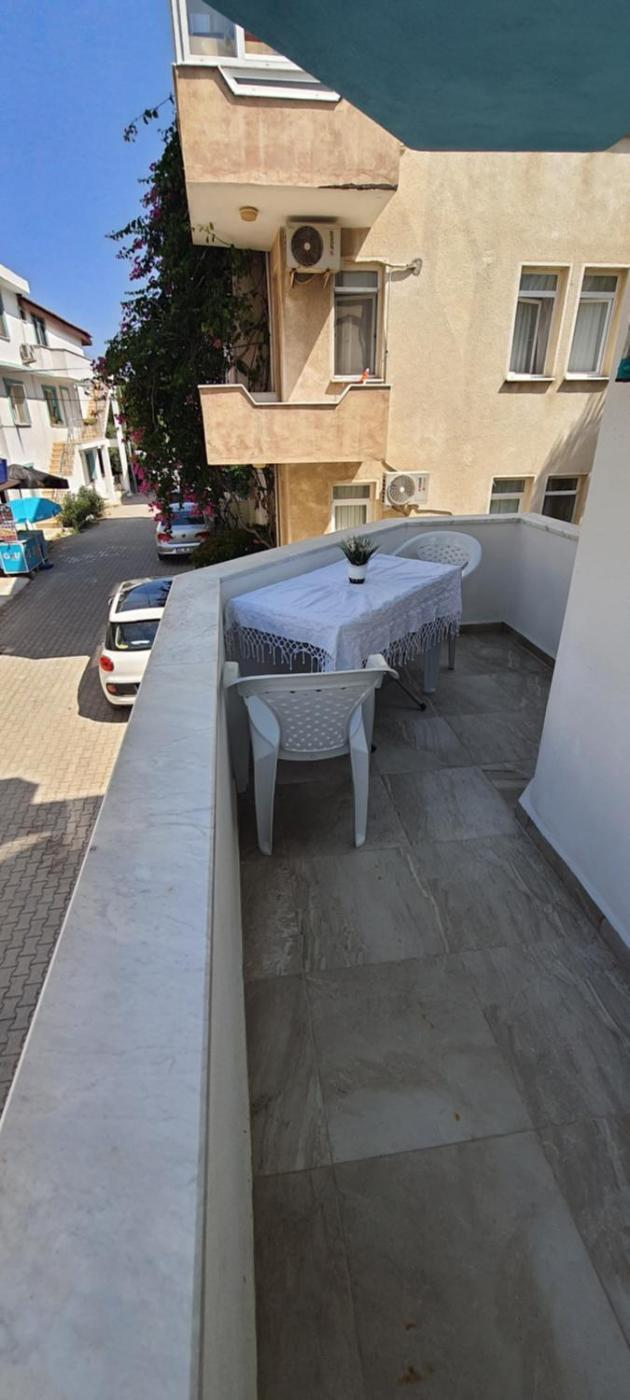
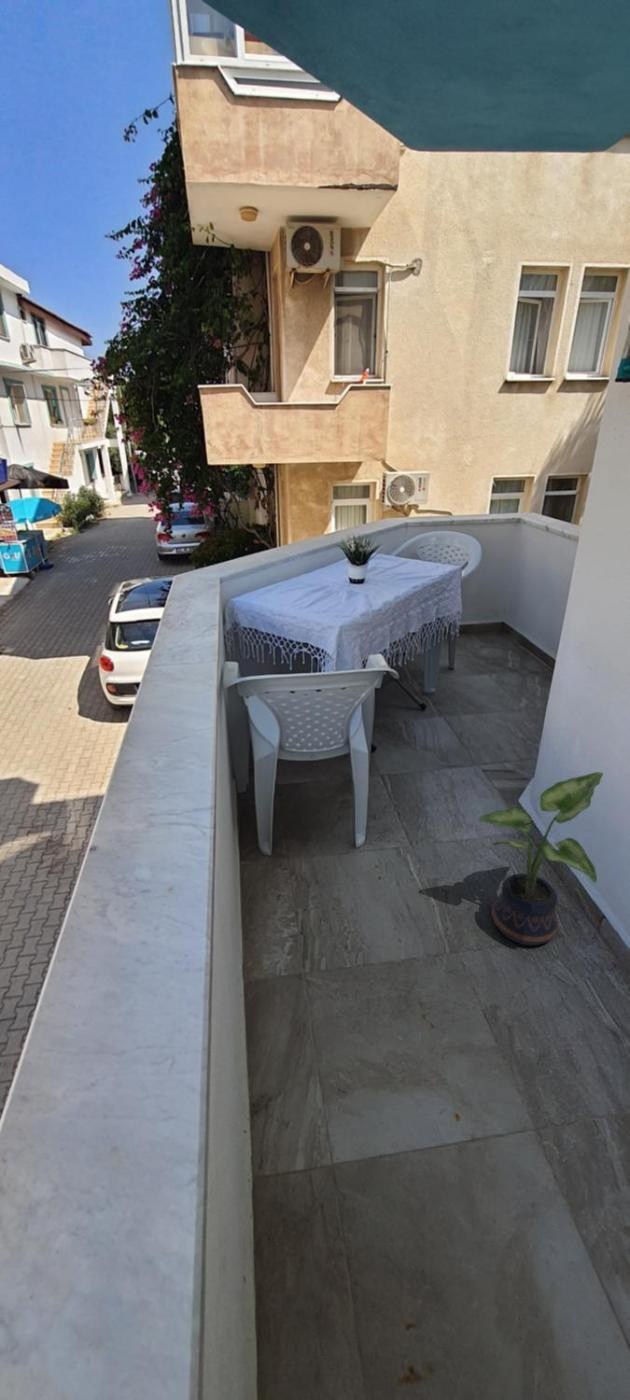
+ potted plant [477,771,604,946]
